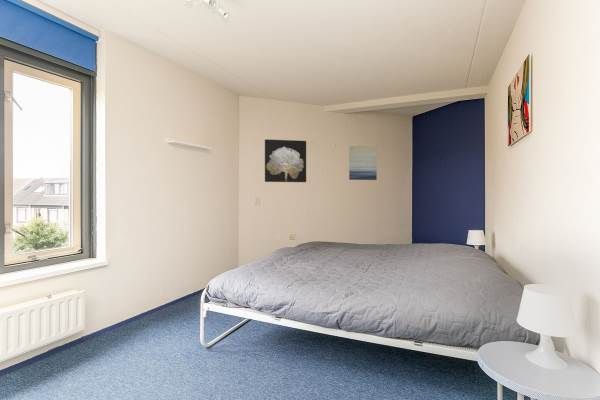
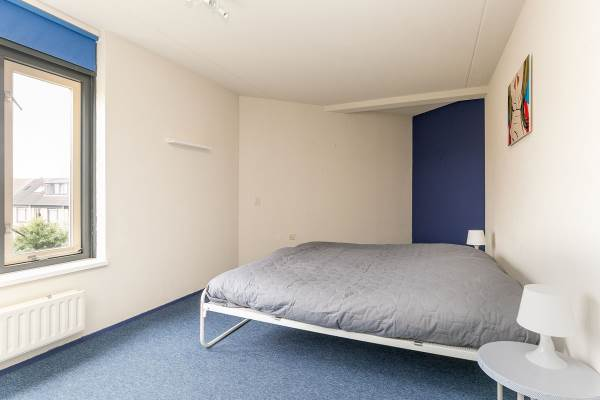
- wall art [264,138,307,183]
- wall art [348,145,378,181]
